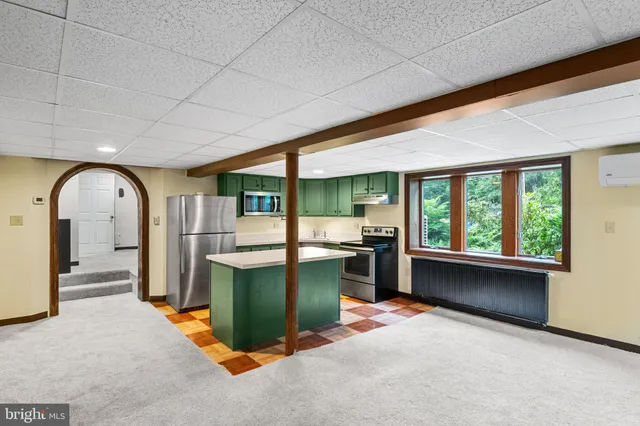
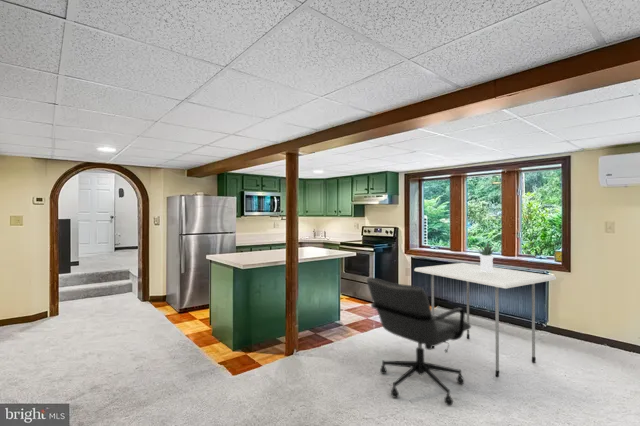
+ chair [366,277,472,407]
+ potted plant [468,242,502,272]
+ dining table [413,262,557,378]
